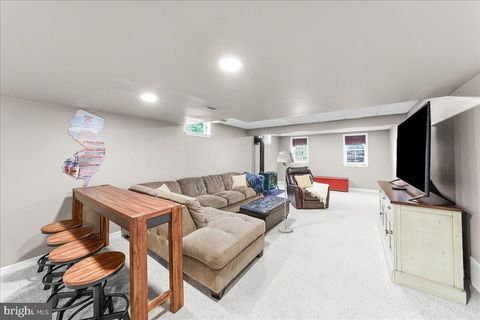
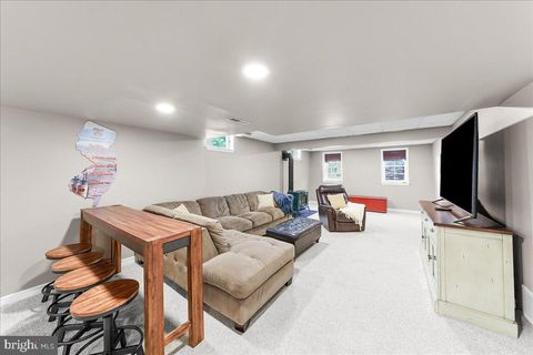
- floor lamp [275,150,295,233]
